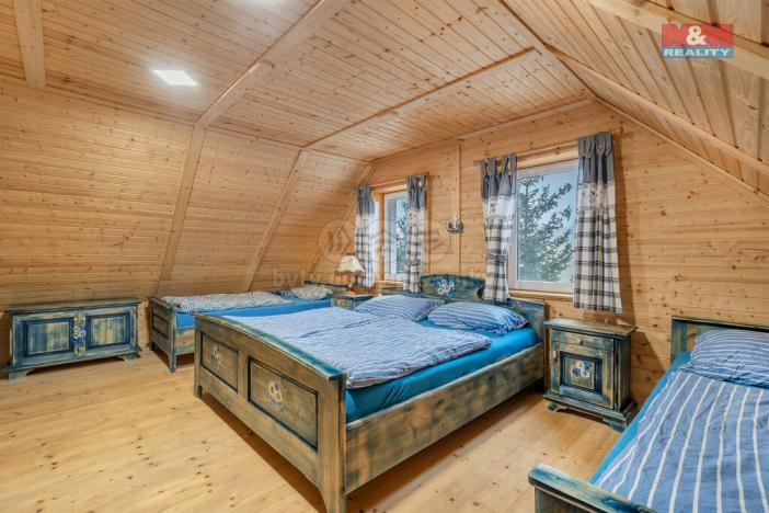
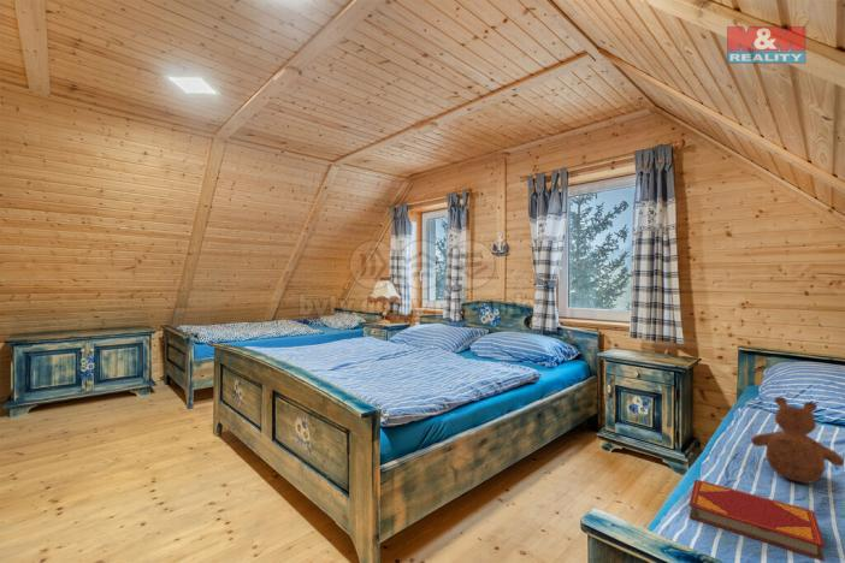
+ hardback book [689,479,826,562]
+ teddy bear [750,396,845,485]
